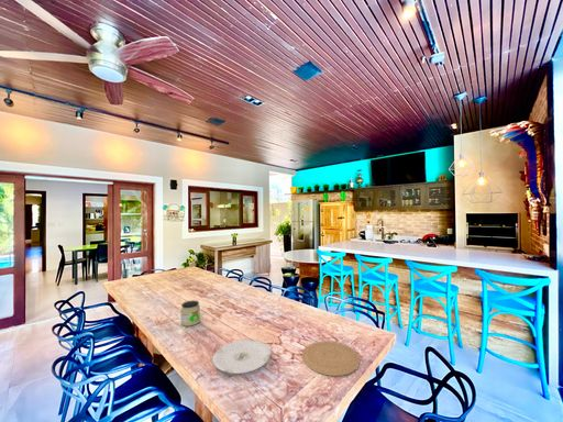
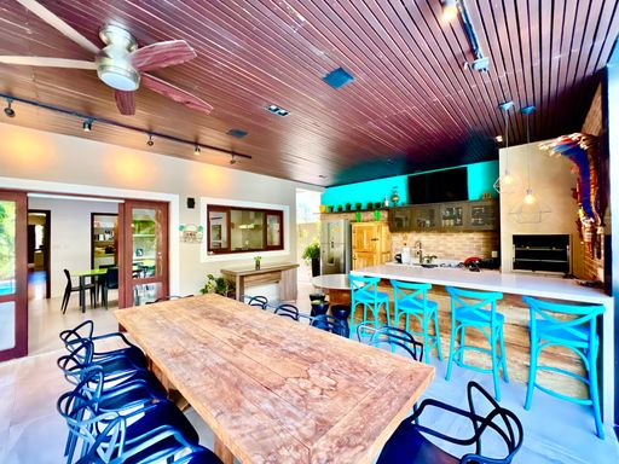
- plate [211,338,272,375]
- jar [180,299,201,327]
- plate [301,340,361,377]
